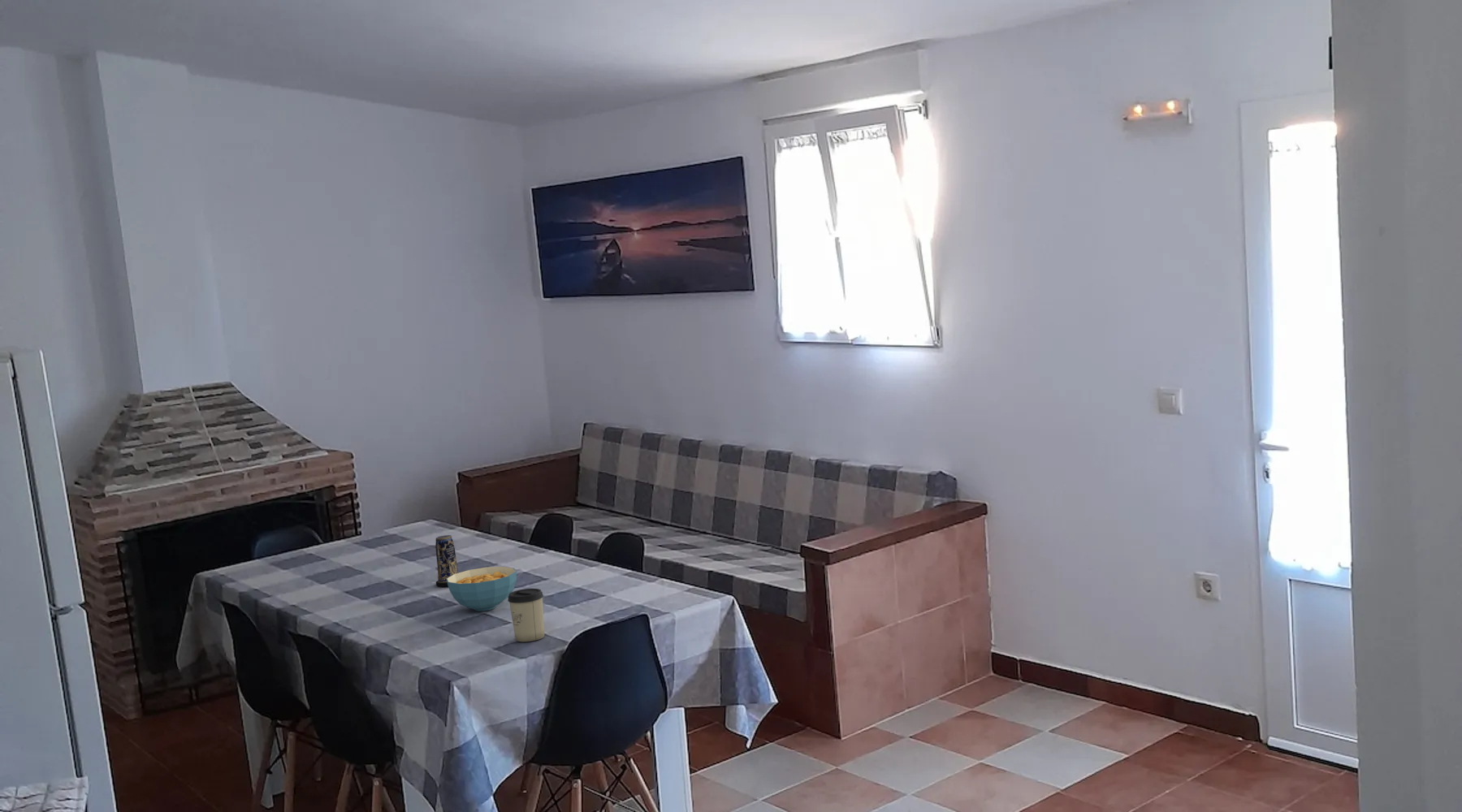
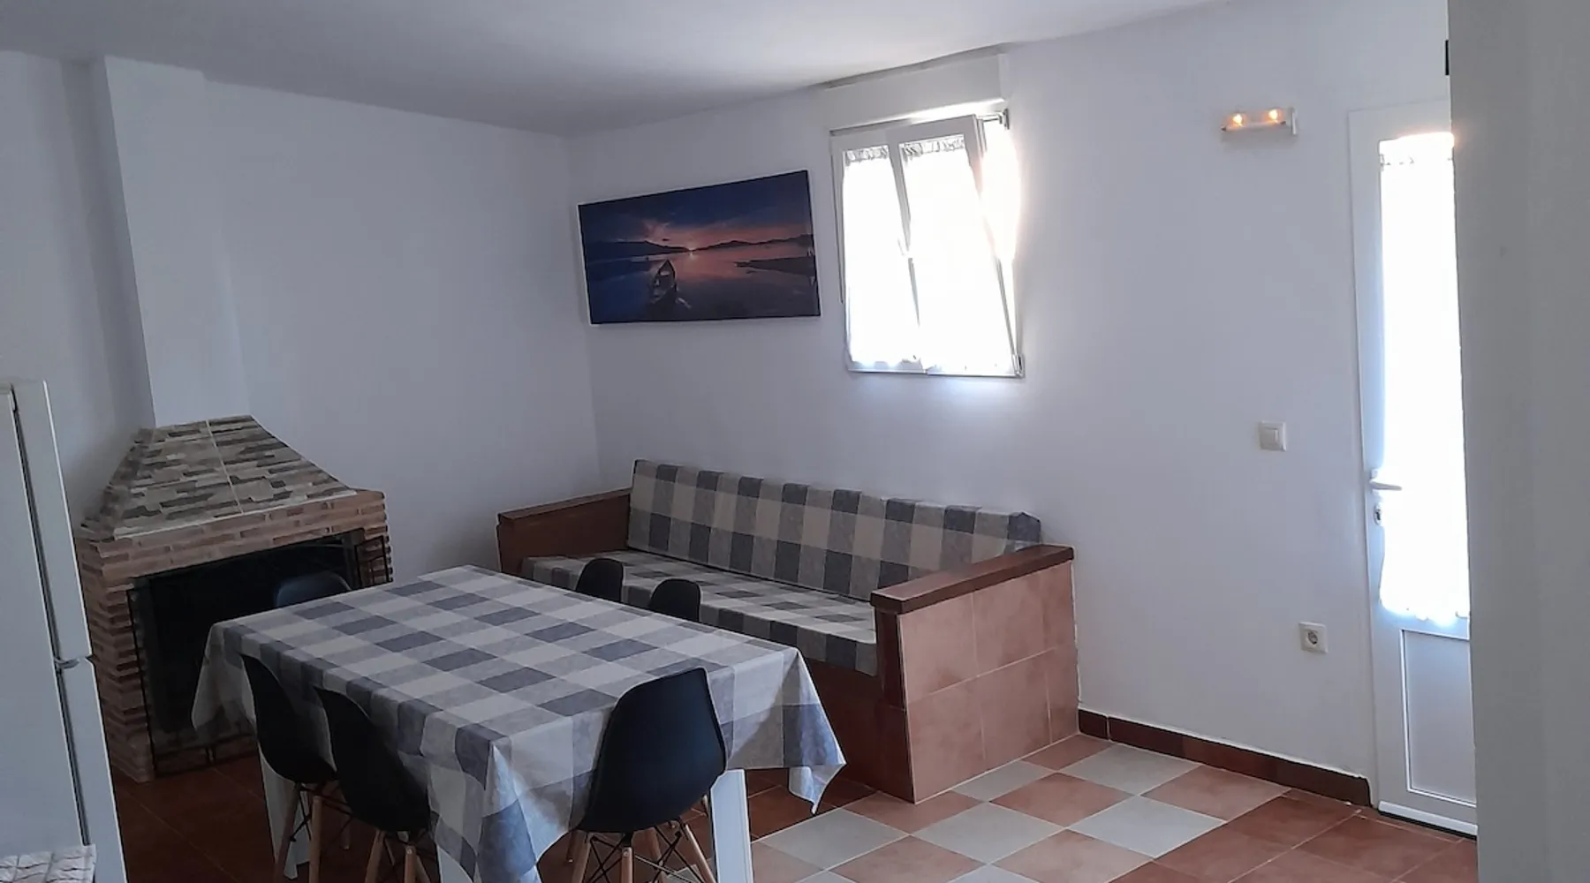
- candle [435,534,459,587]
- cup [507,588,545,642]
- cereal bowl [446,566,517,612]
